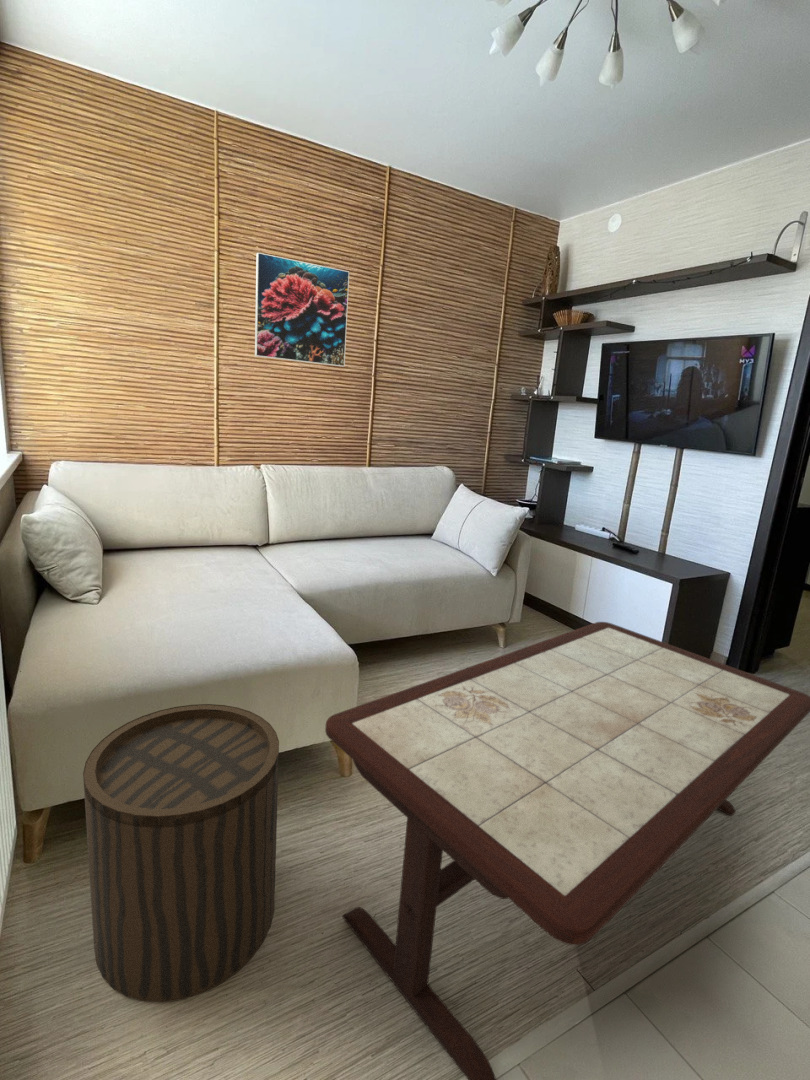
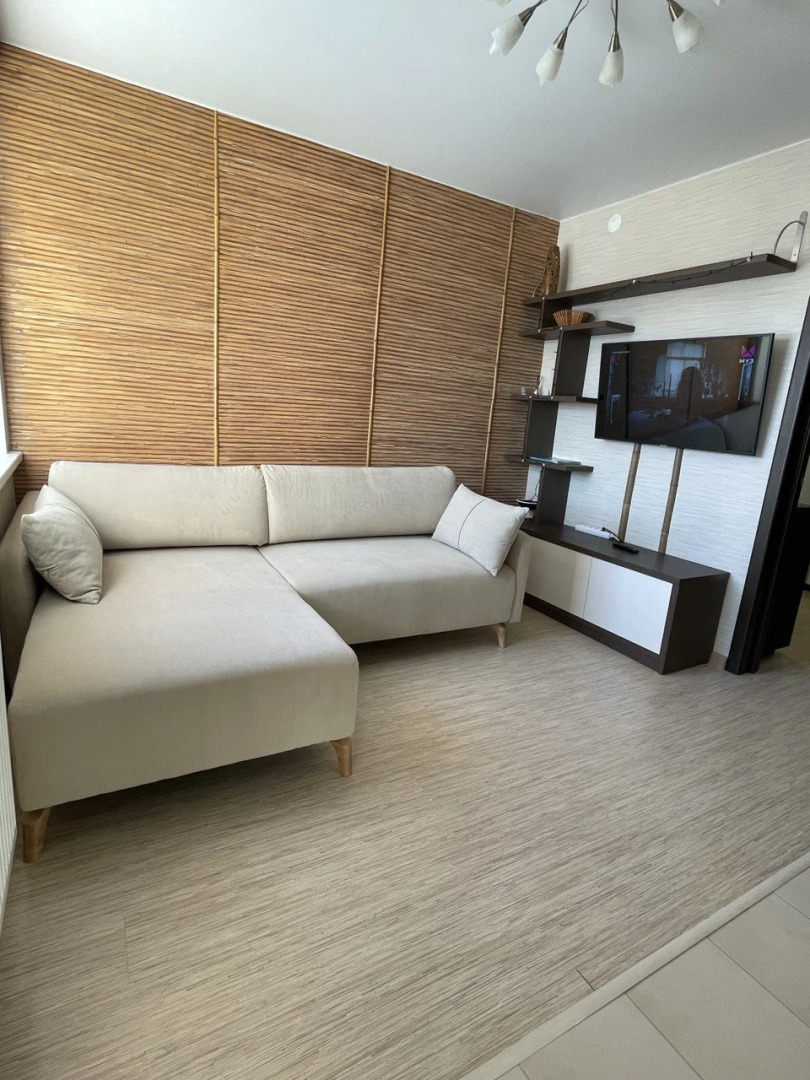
- stool [82,703,280,1003]
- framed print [254,251,350,368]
- coffee table [324,621,810,1080]
